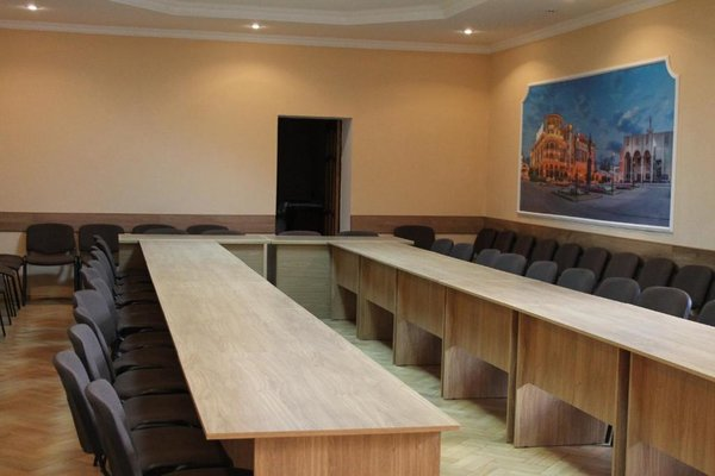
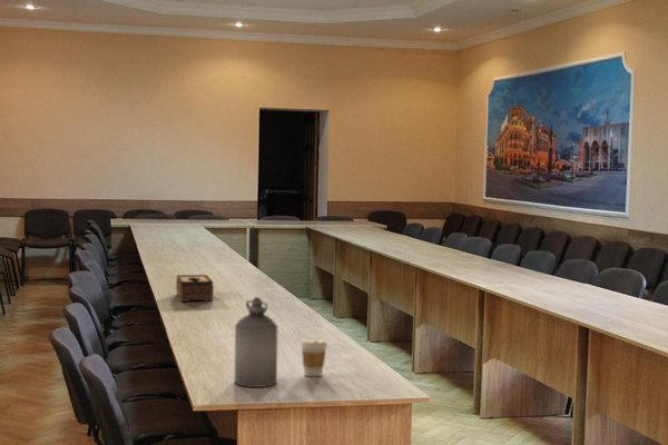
+ coffee cup [301,338,328,377]
+ tissue box [175,274,215,303]
+ bottle [234,296,278,388]
